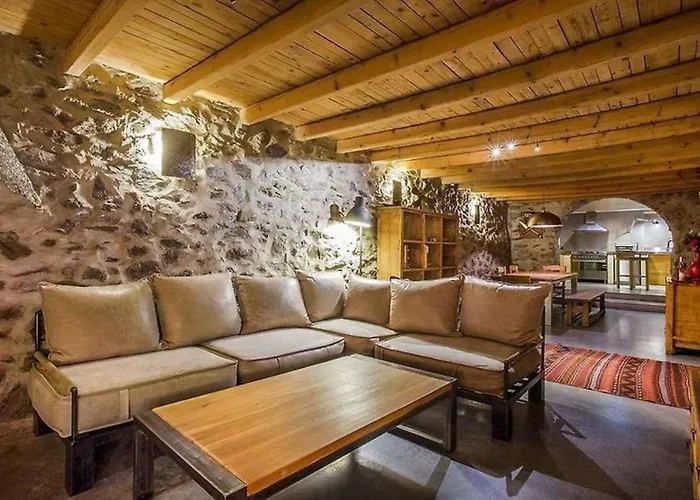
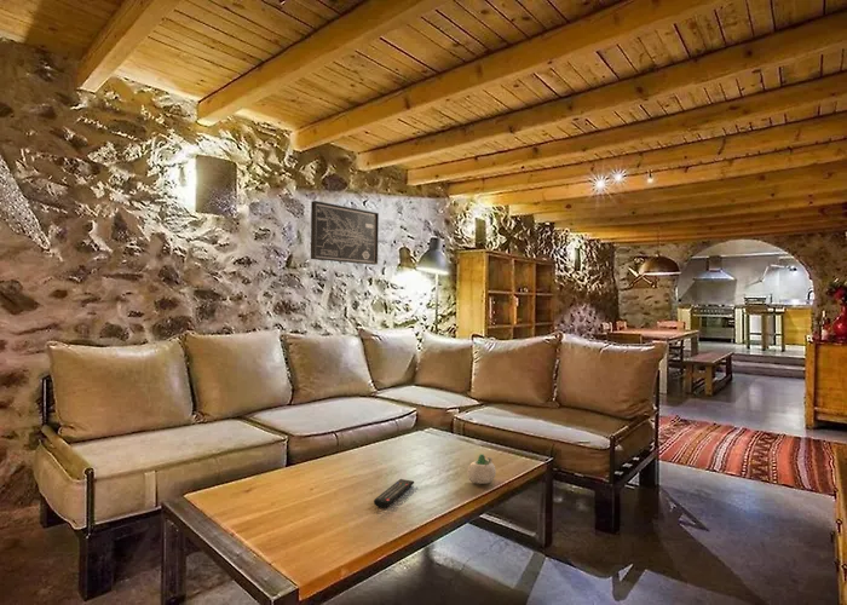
+ remote control [373,478,415,508]
+ succulent planter [466,453,497,485]
+ wall art [310,200,380,266]
